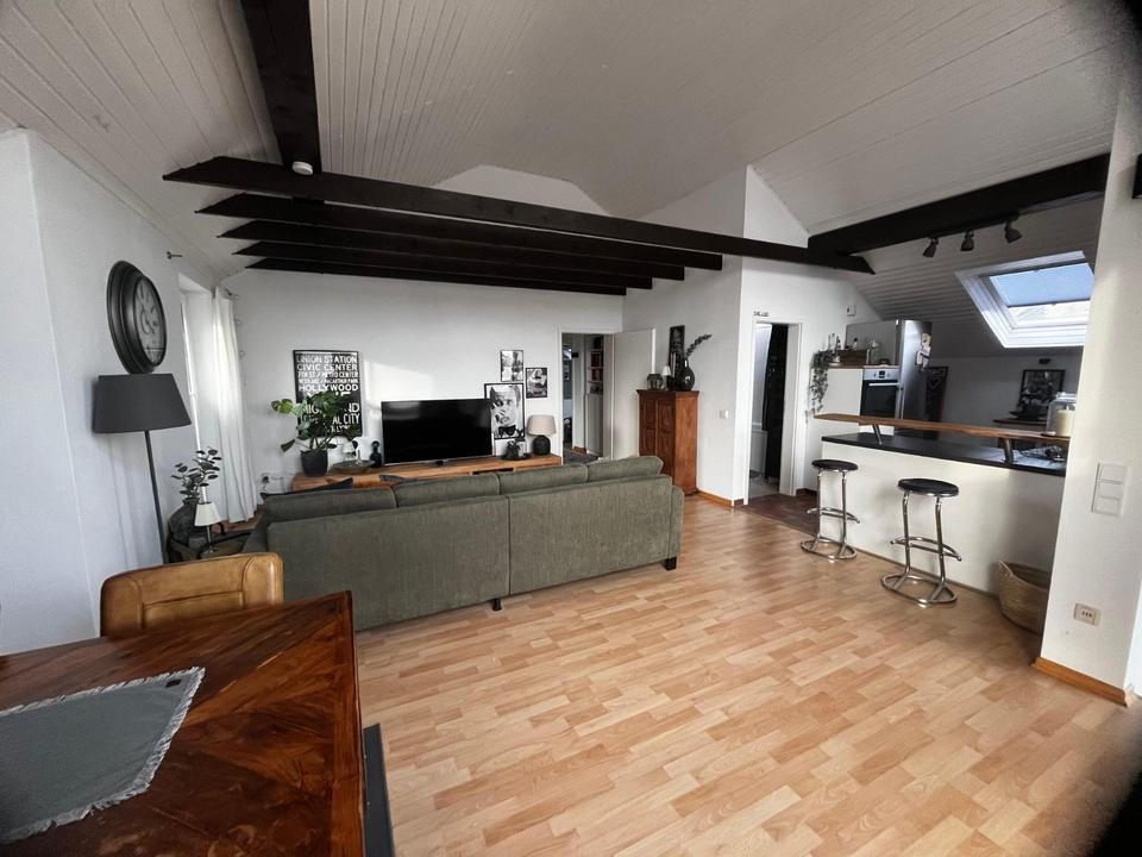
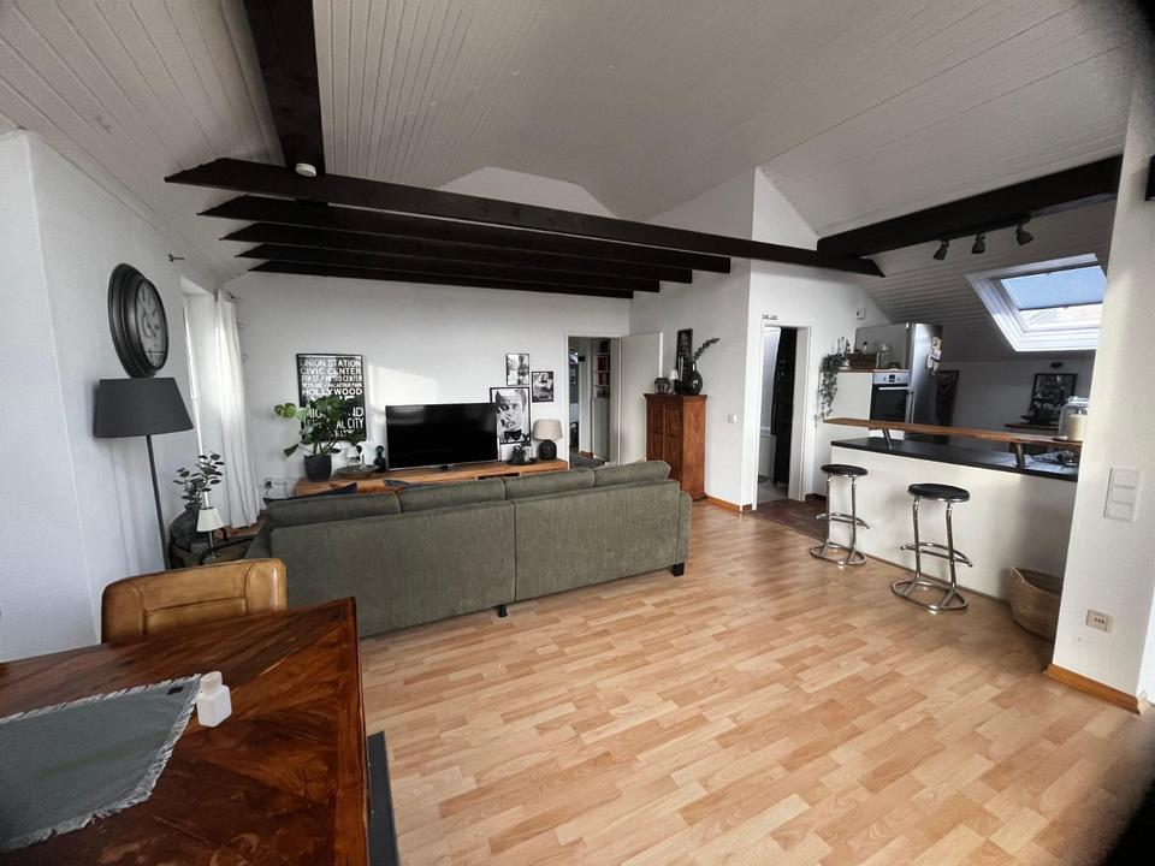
+ pepper shaker [195,670,232,728]
